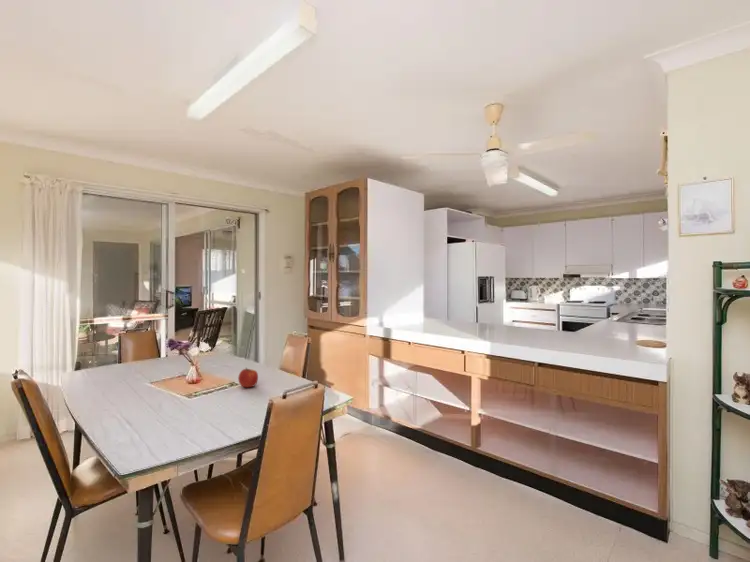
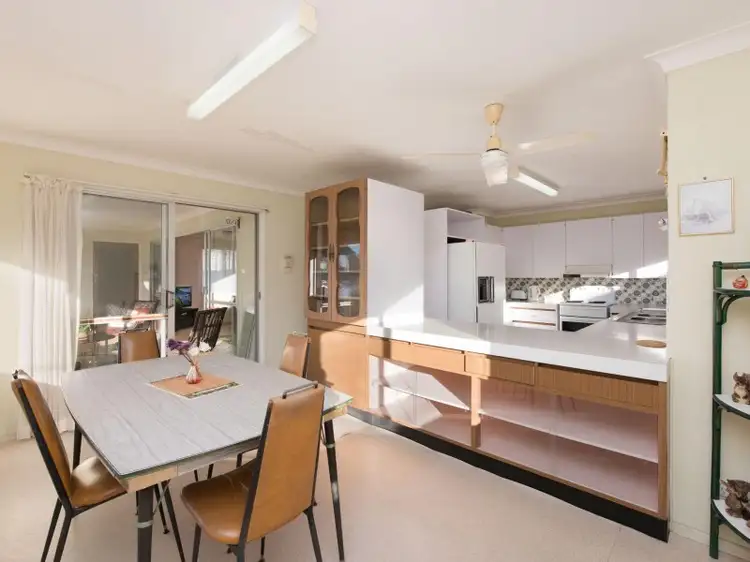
- apple [237,367,259,388]
